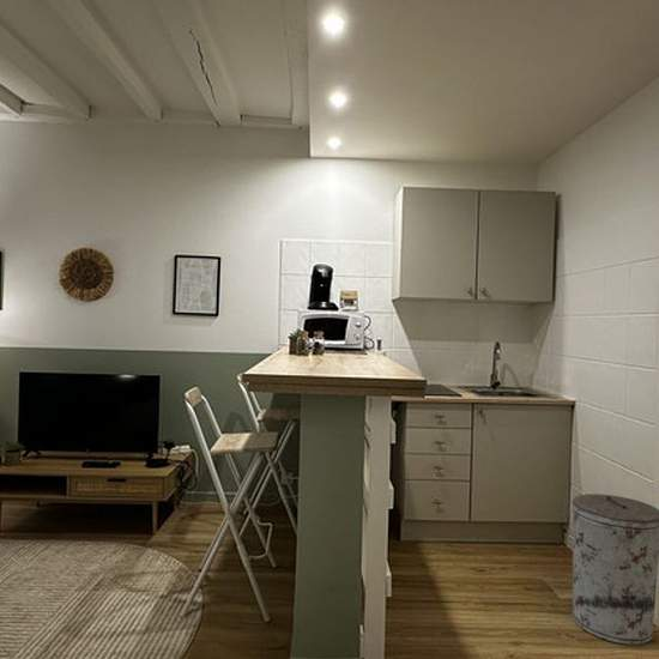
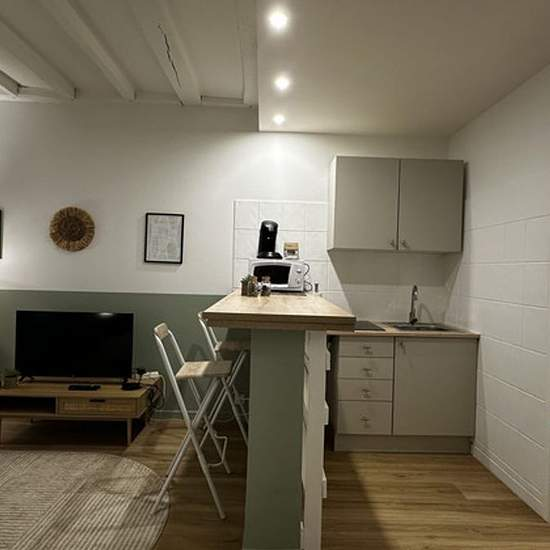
- trash can [570,492,659,646]
